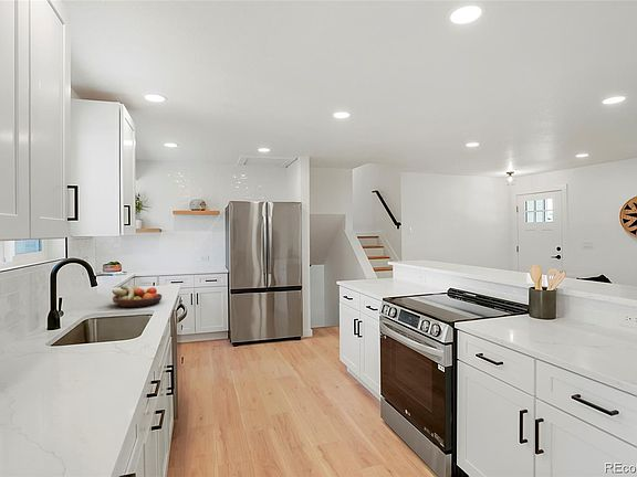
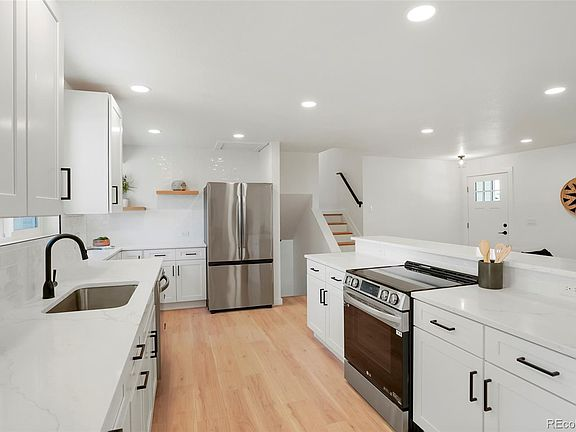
- fruit bowl [112,284,163,308]
